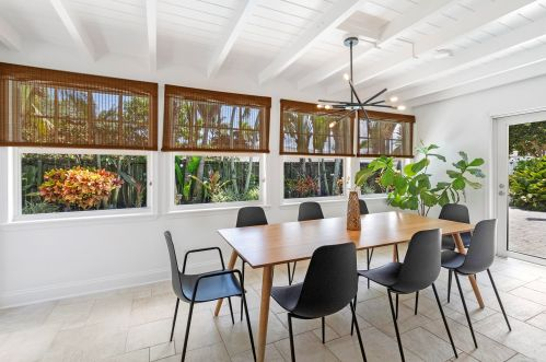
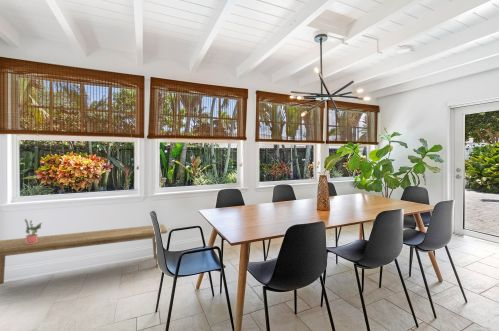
+ potted plant [24,218,43,244]
+ bench [0,223,168,285]
